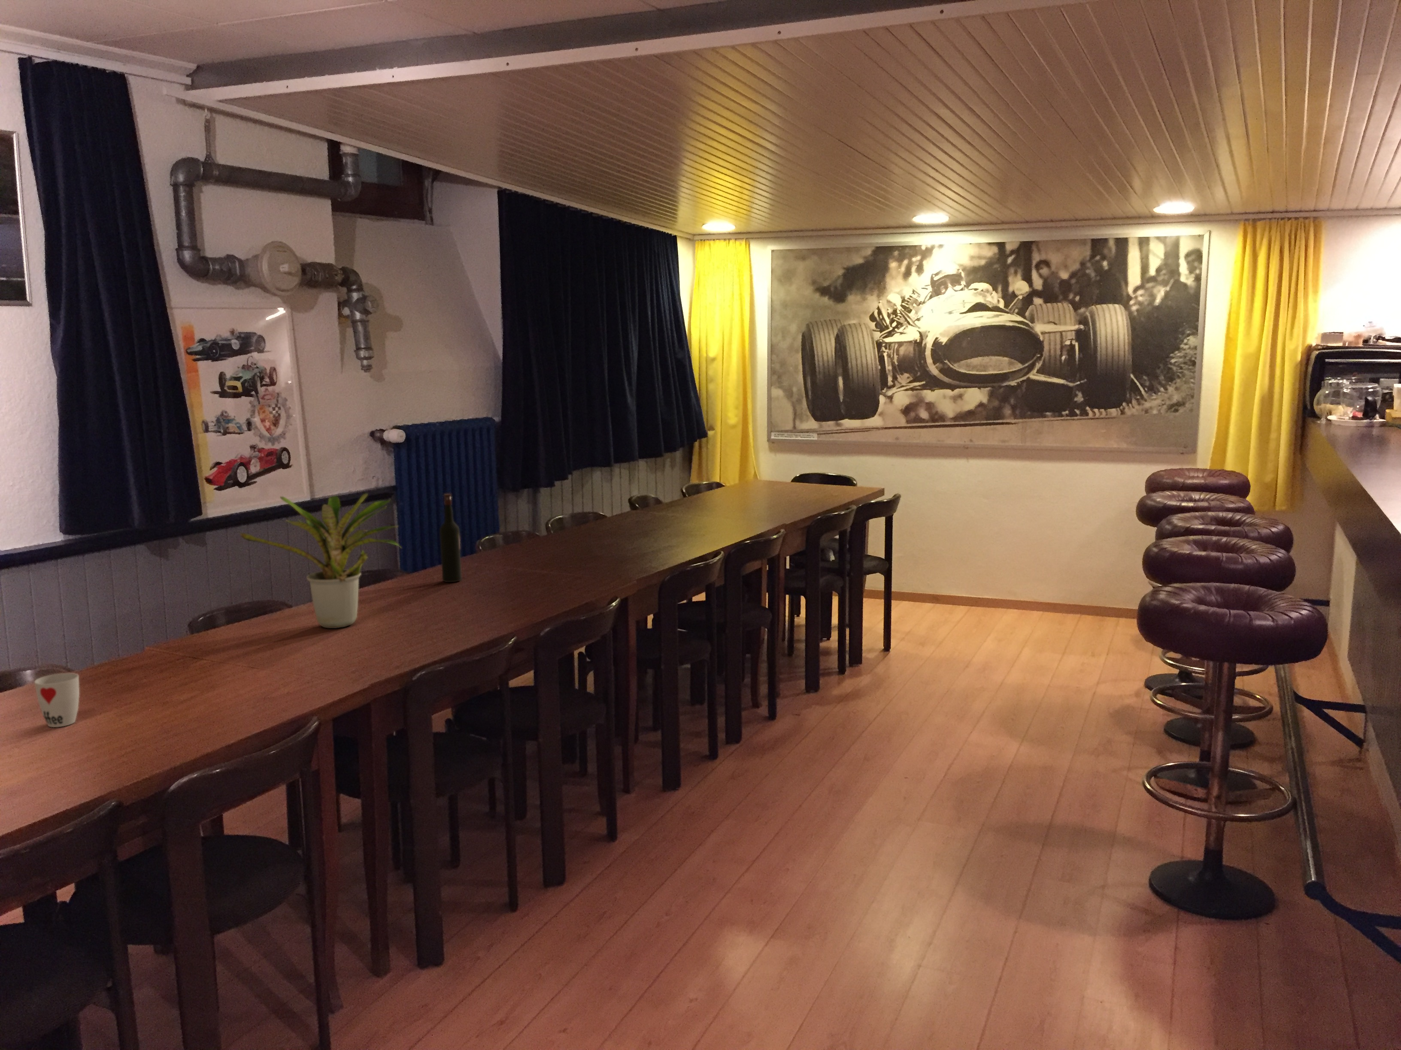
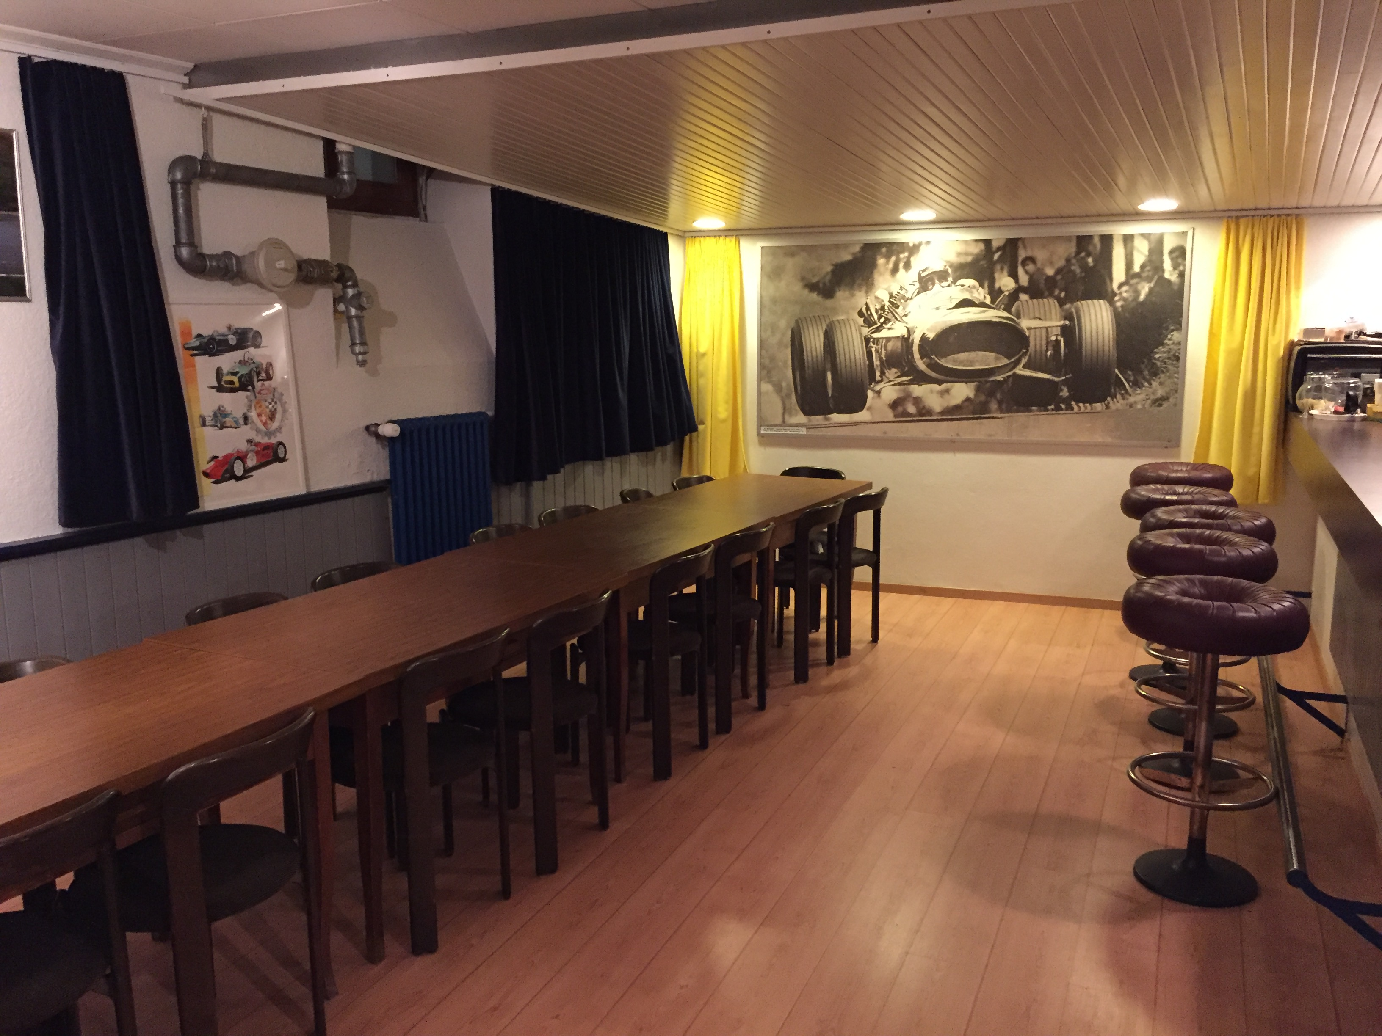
- wine bottle [439,493,462,582]
- cup [34,673,79,728]
- potted plant [239,492,403,629]
